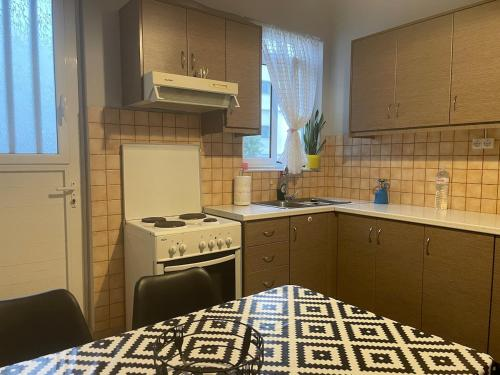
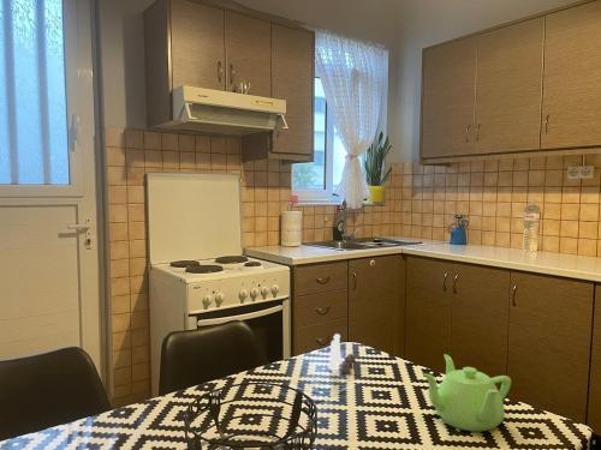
+ salt and pepper shaker set [327,332,356,374]
+ teapot [421,353,512,432]
